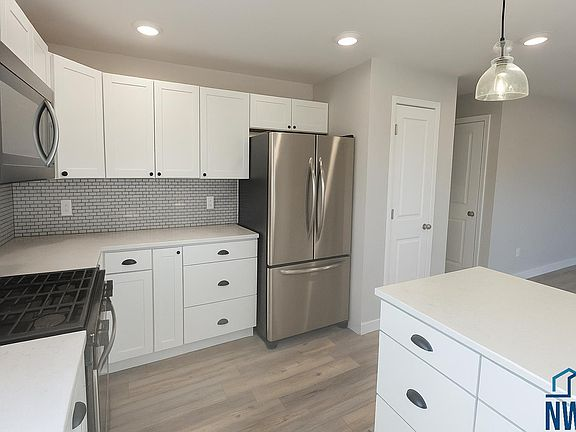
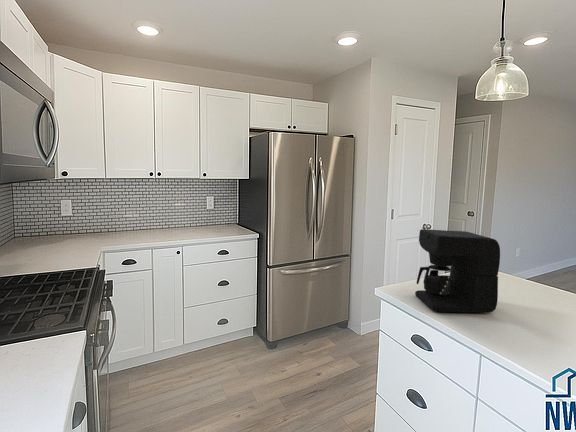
+ coffee maker [414,228,501,314]
